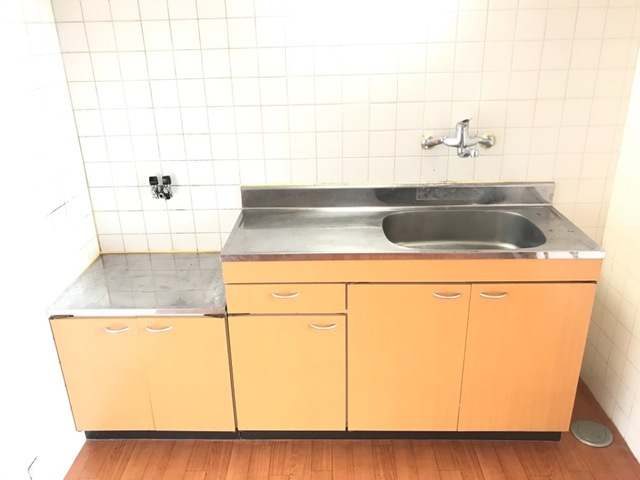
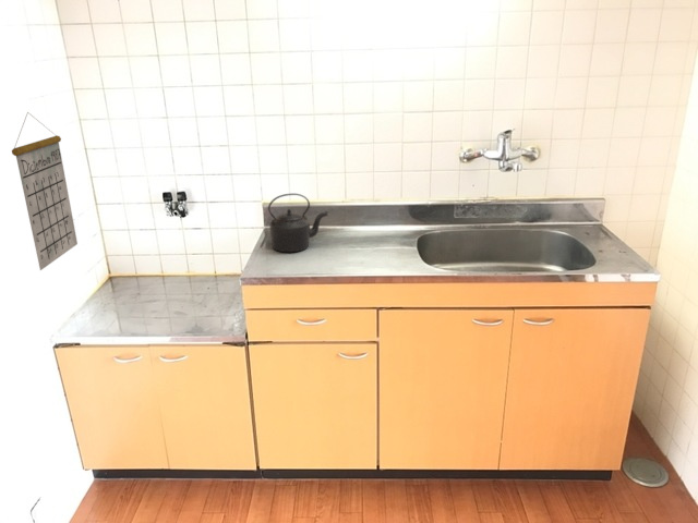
+ calendar [11,111,79,271]
+ kettle [267,193,329,253]
